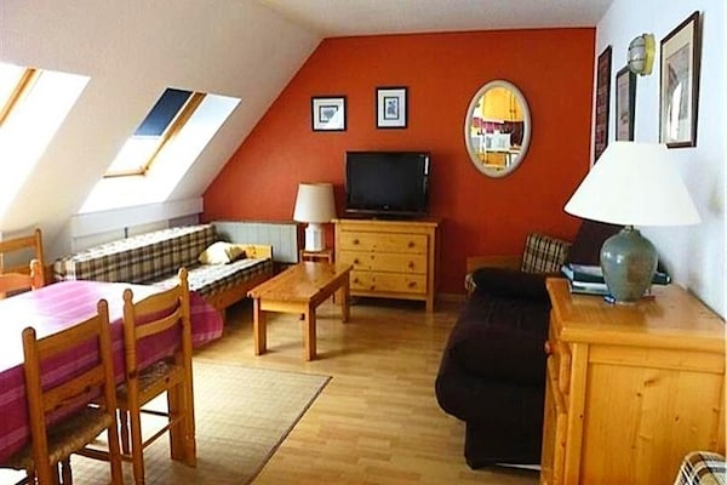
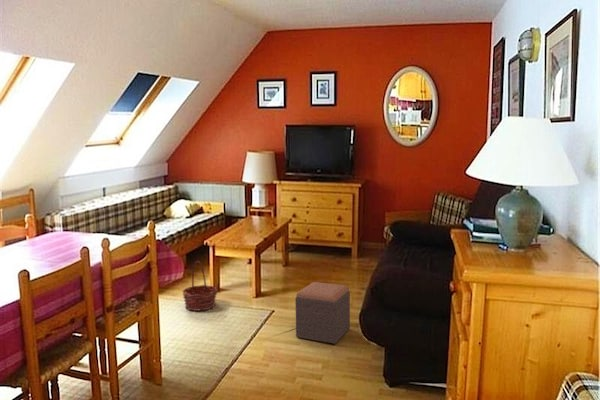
+ basket [181,260,218,312]
+ footstool [294,281,351,345]
